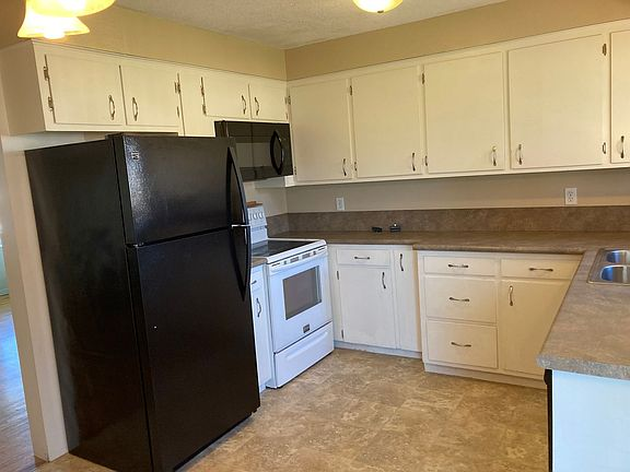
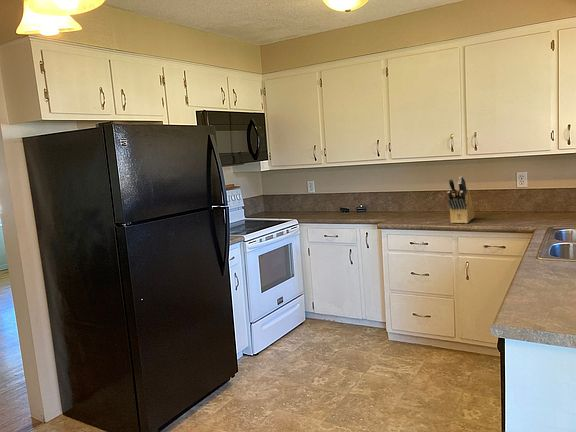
+ knife block [446,175,475,224]
